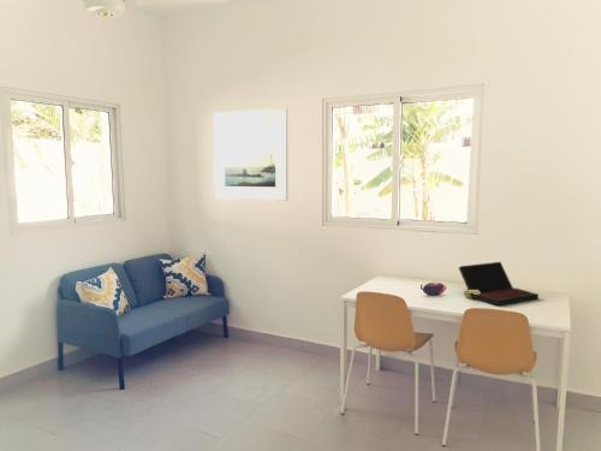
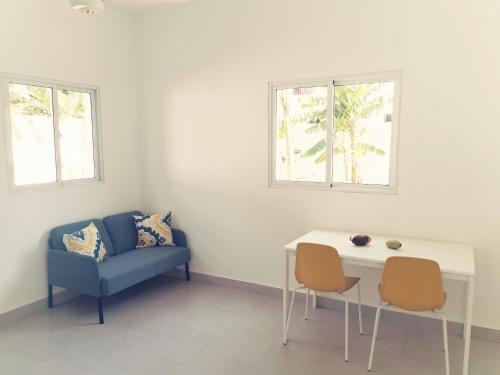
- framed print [213,106,288,202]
- laptop [458,261,540,307]
